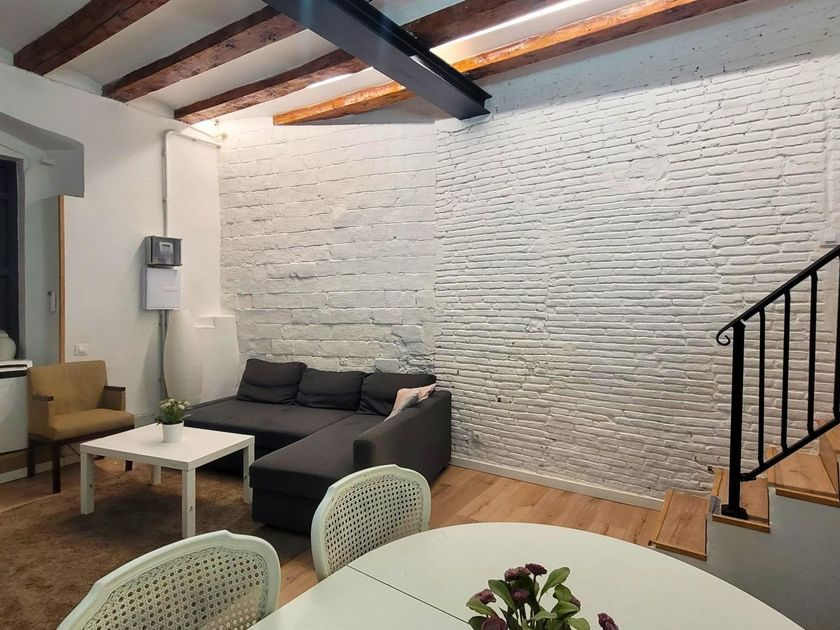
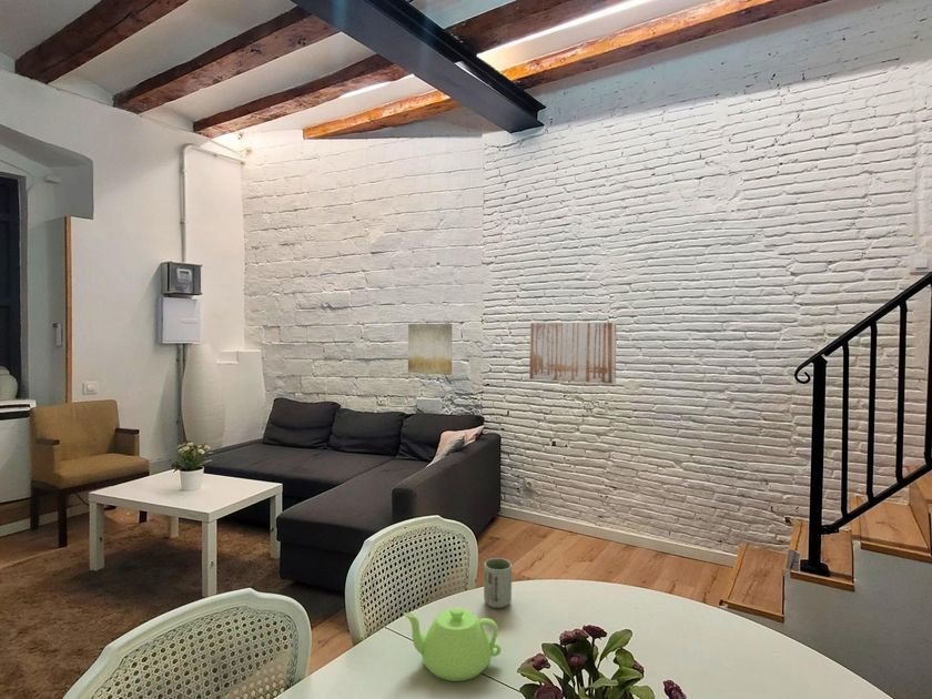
+ wall art [528,322,618,385]
+ cup [483,557,513,609]
+ teapot [403,606,502,682]
+ wall art [407,323,453,376]
